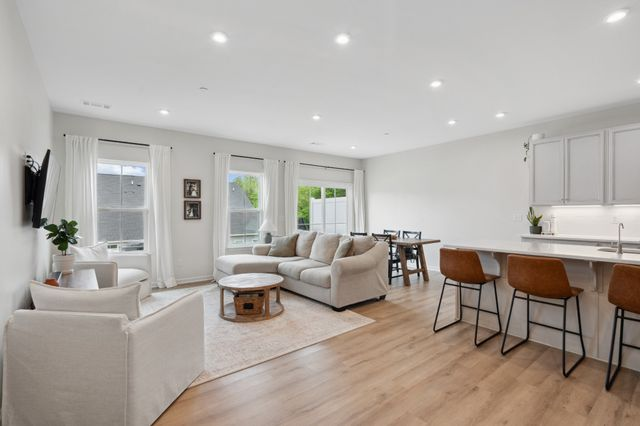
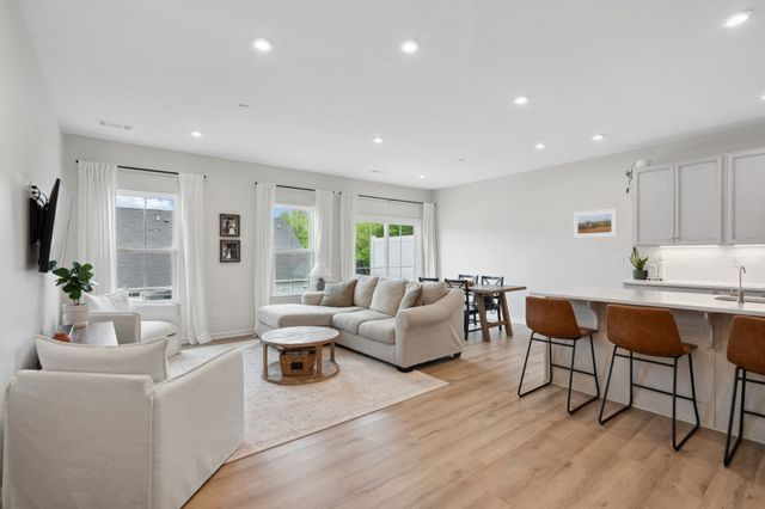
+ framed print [573,207,618,239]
